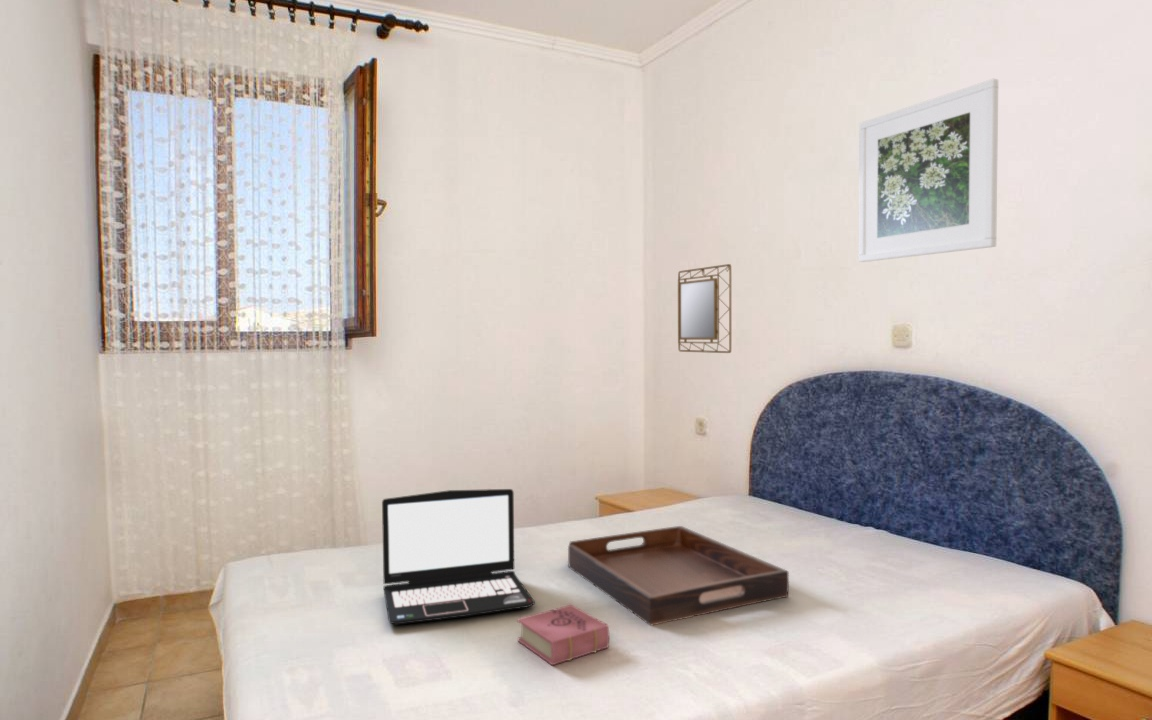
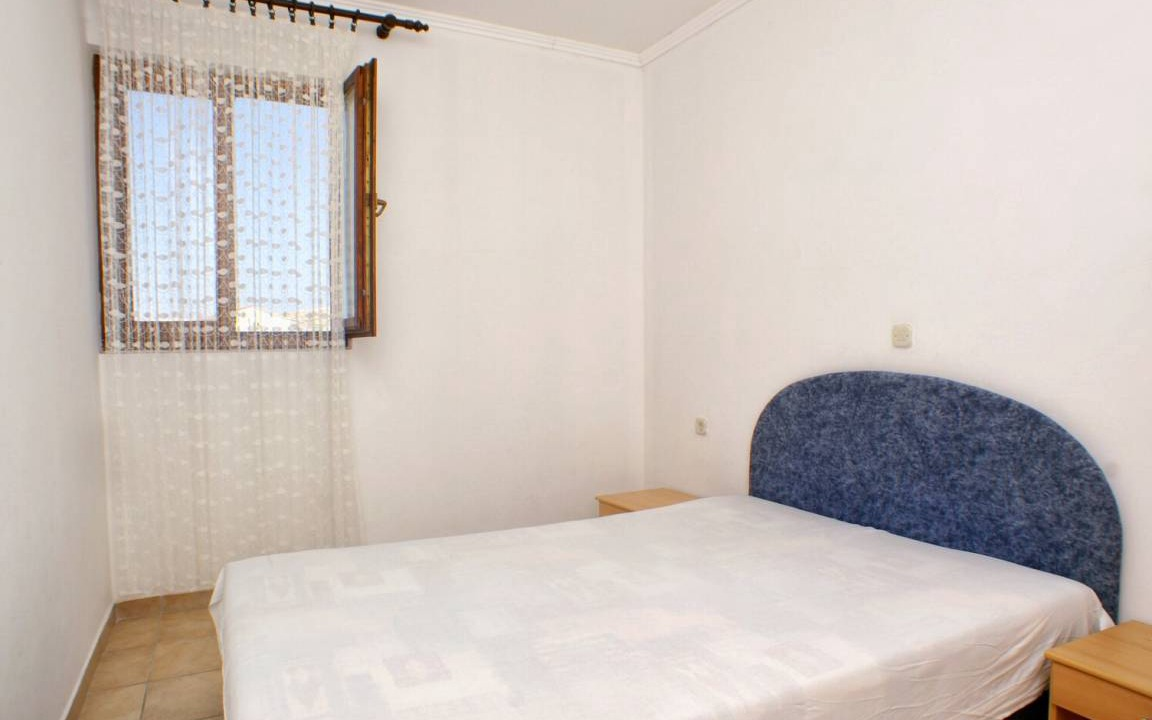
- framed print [857,78,999,263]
- laptop [381,488,536,625]
- serving tray [567,525,790,627]
- home mirror [677,263,732,354]
- book [516,604,610,666]
